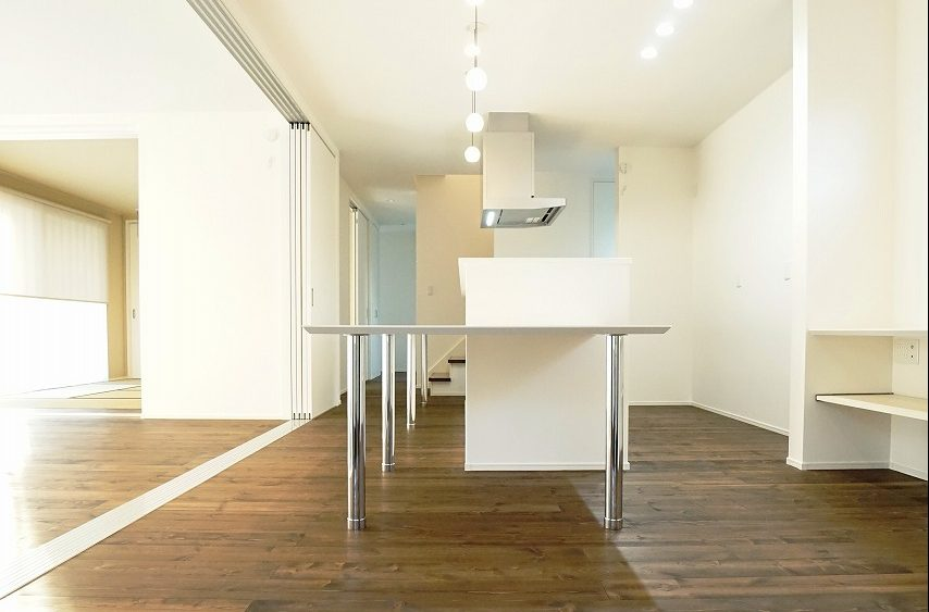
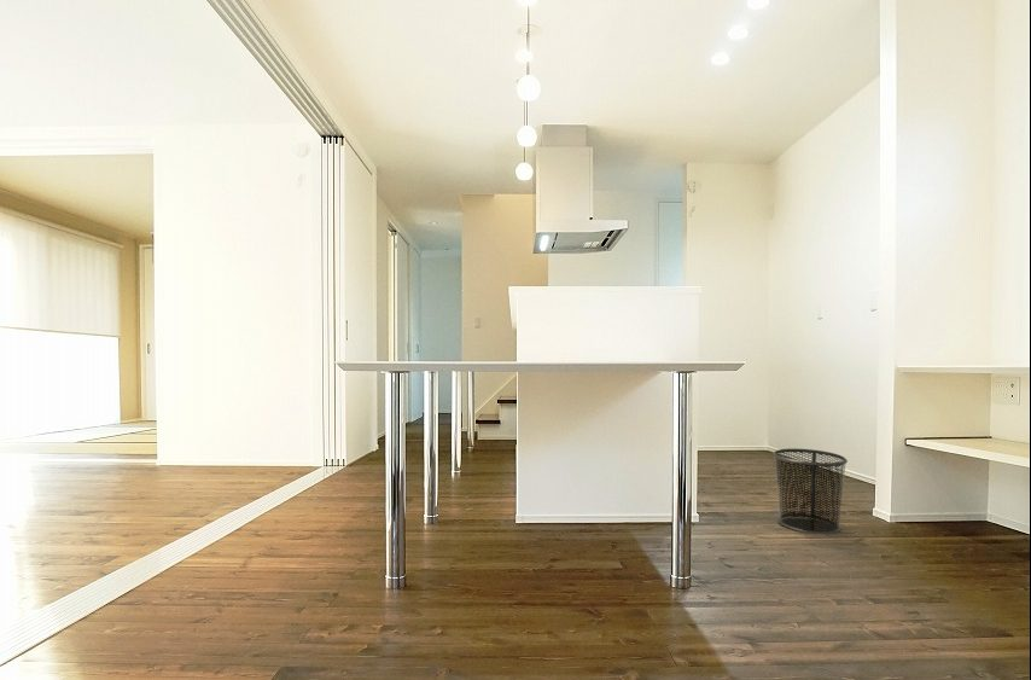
+ waste bin [771,447,849,535]
